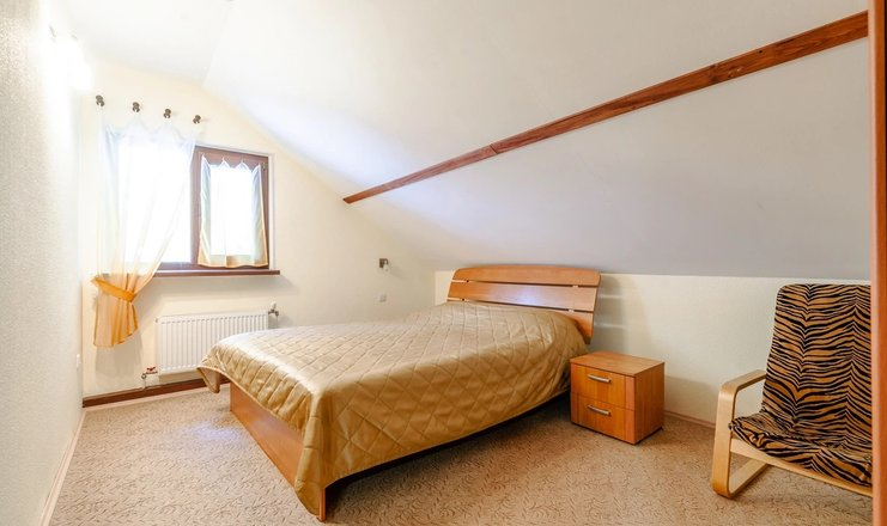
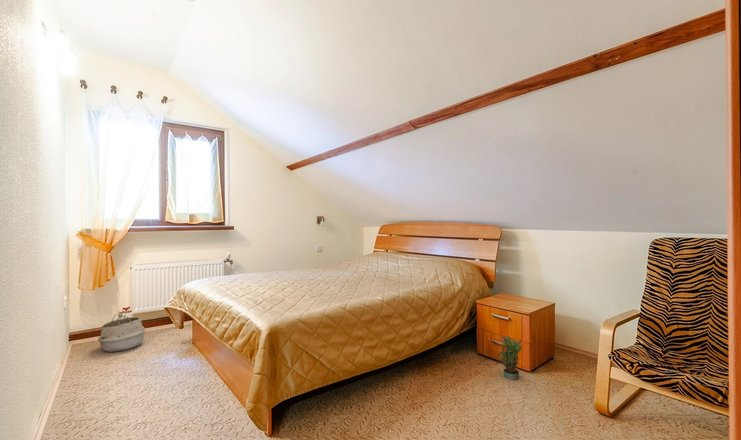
+ woven basket [97,311,146,353]
+ potted plant [496,335,523,381]
